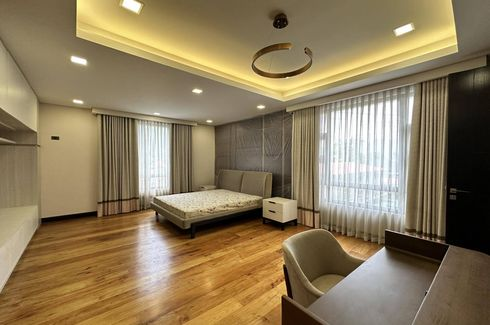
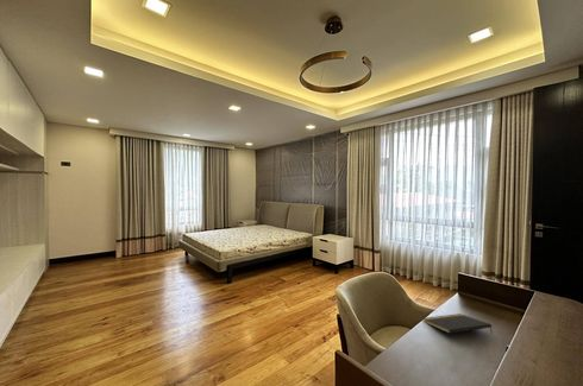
+ notepad [421,312,494,335]
